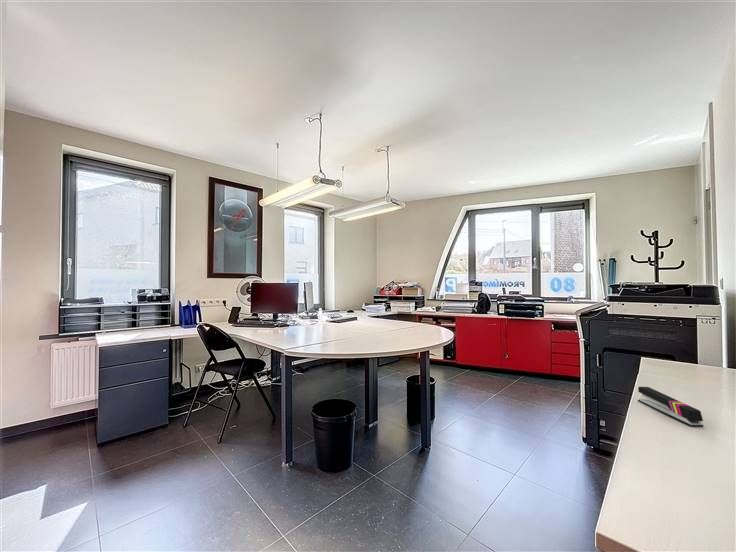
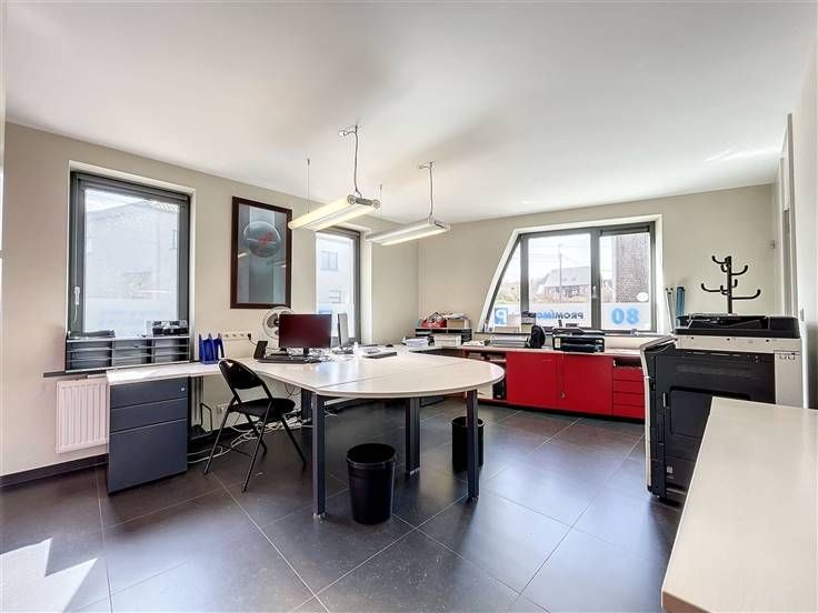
- stapler [637,386,704,428]
